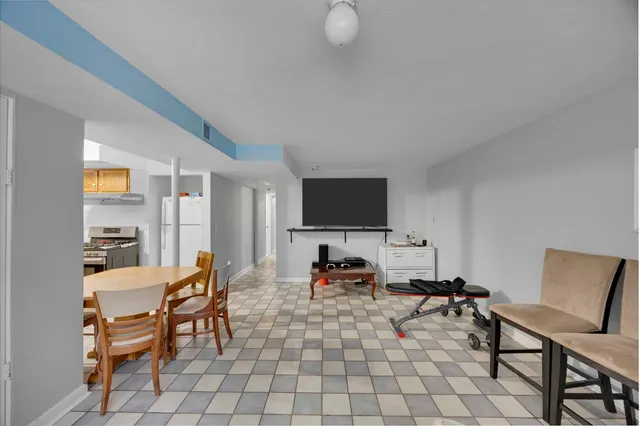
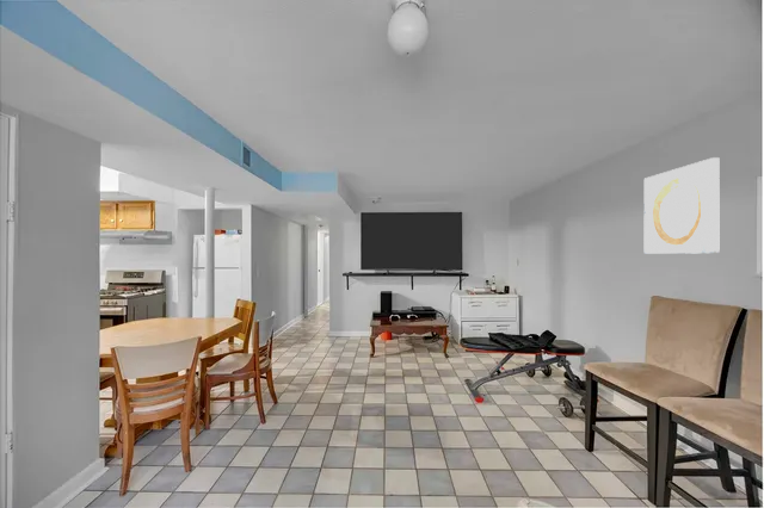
+ wall art [643,156,721,255]
